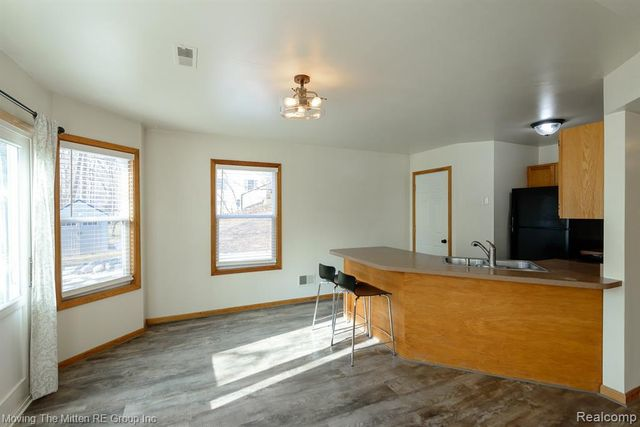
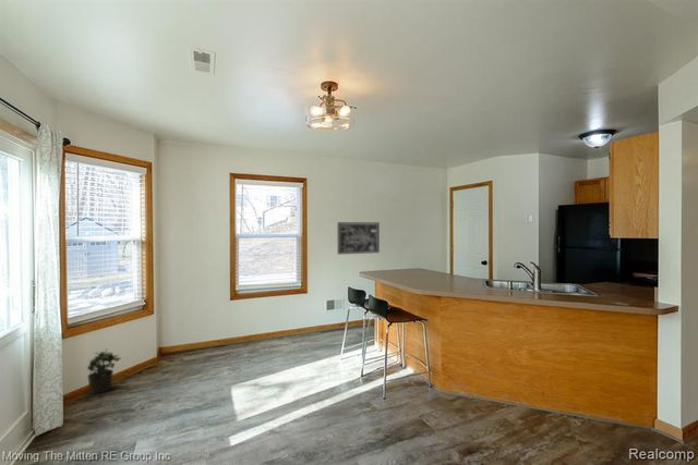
+ wall art [337,221,381,255]
+ potted plant [86,348,122,395]
